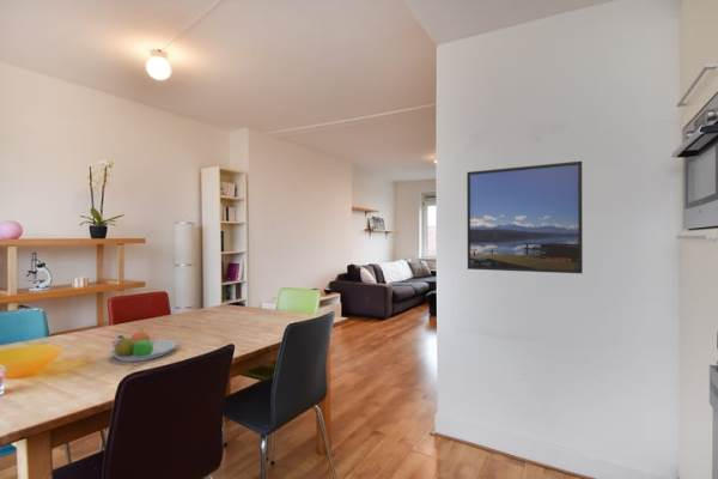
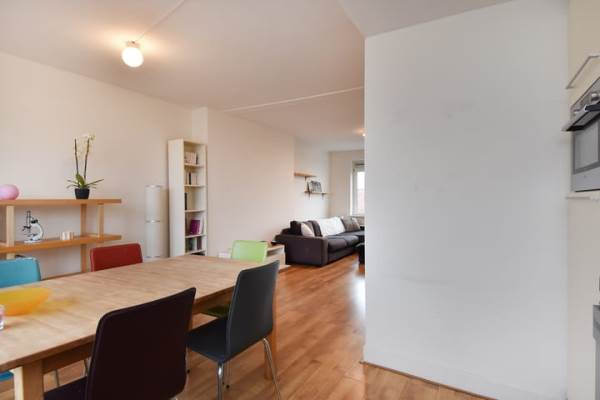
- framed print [466,160,584,274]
- fruit bowl [109,328,178,363]
